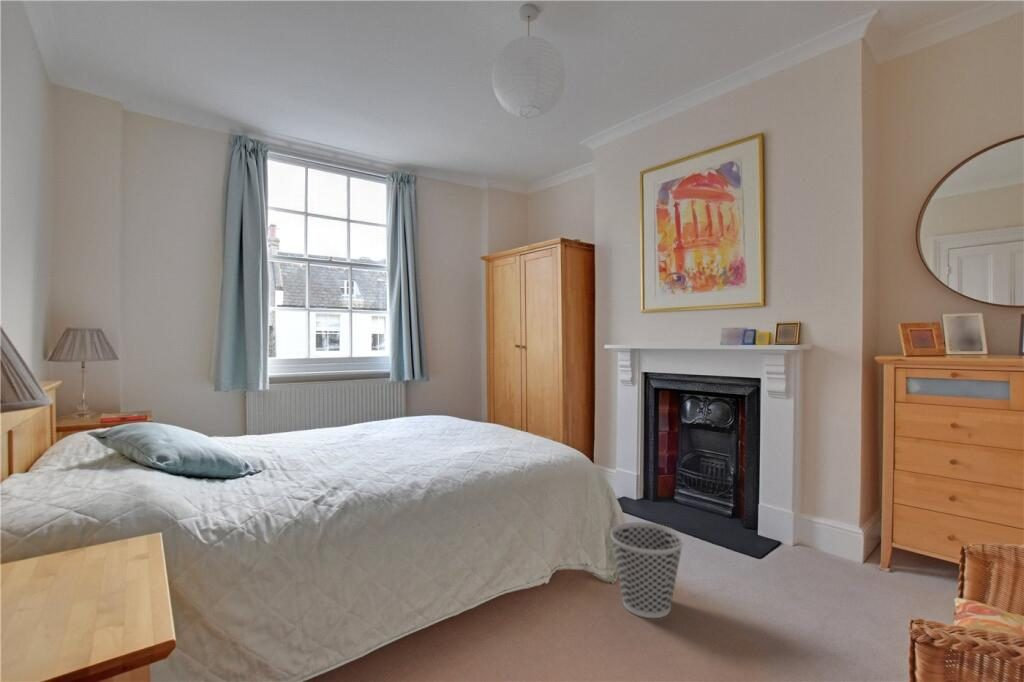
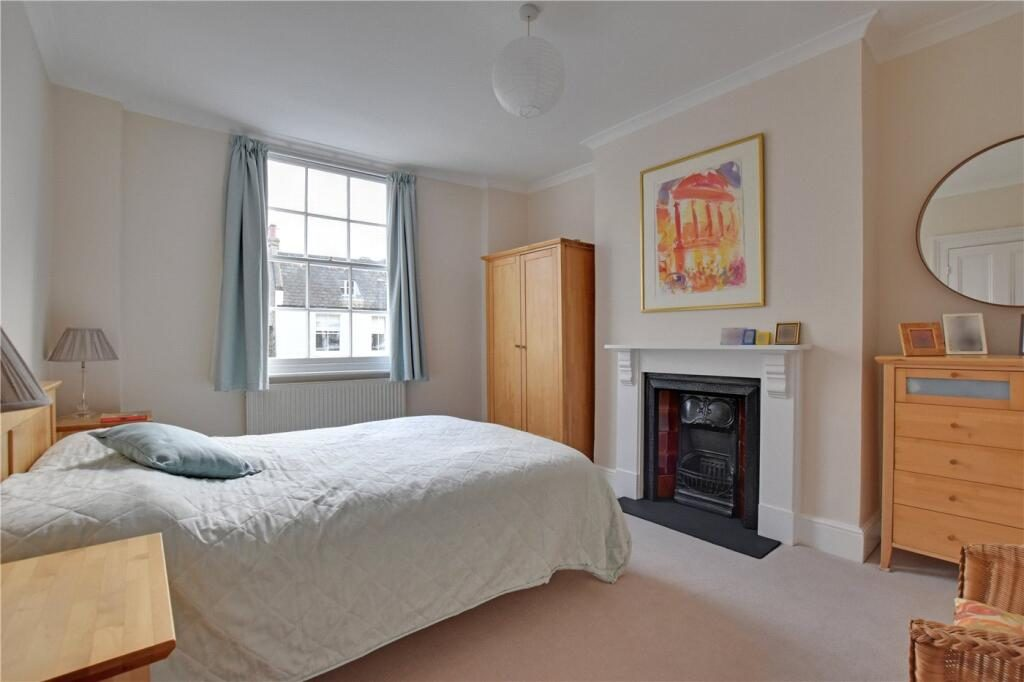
- wastebasket [609,521,685,619]
